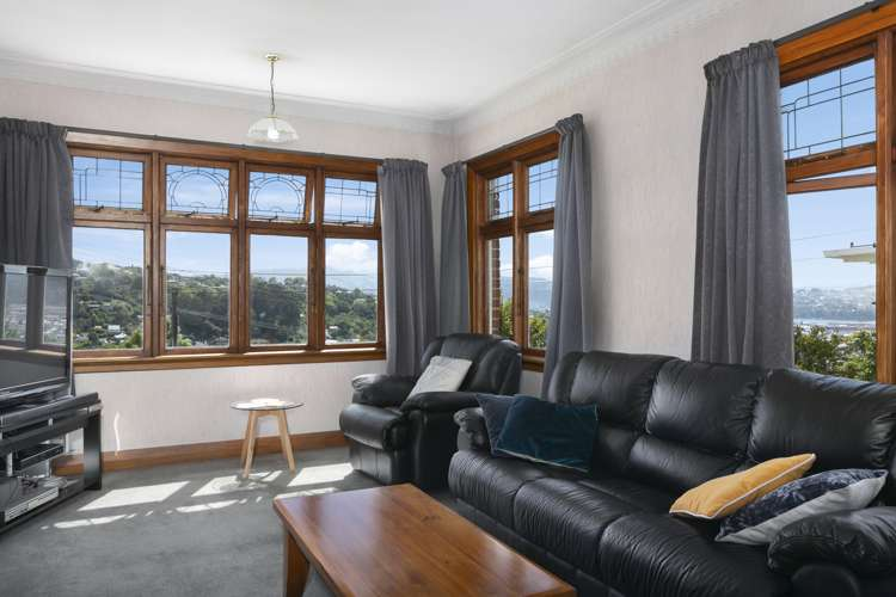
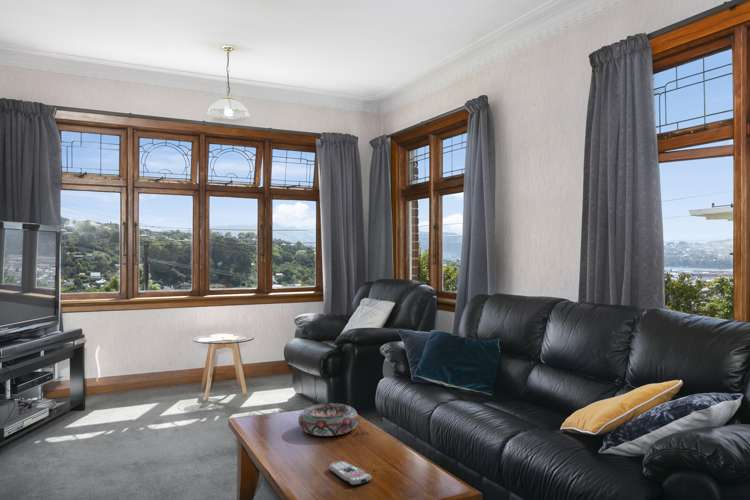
+ remote control [328,460,372,486]
+ decorative bowl [297,402,359,437]
